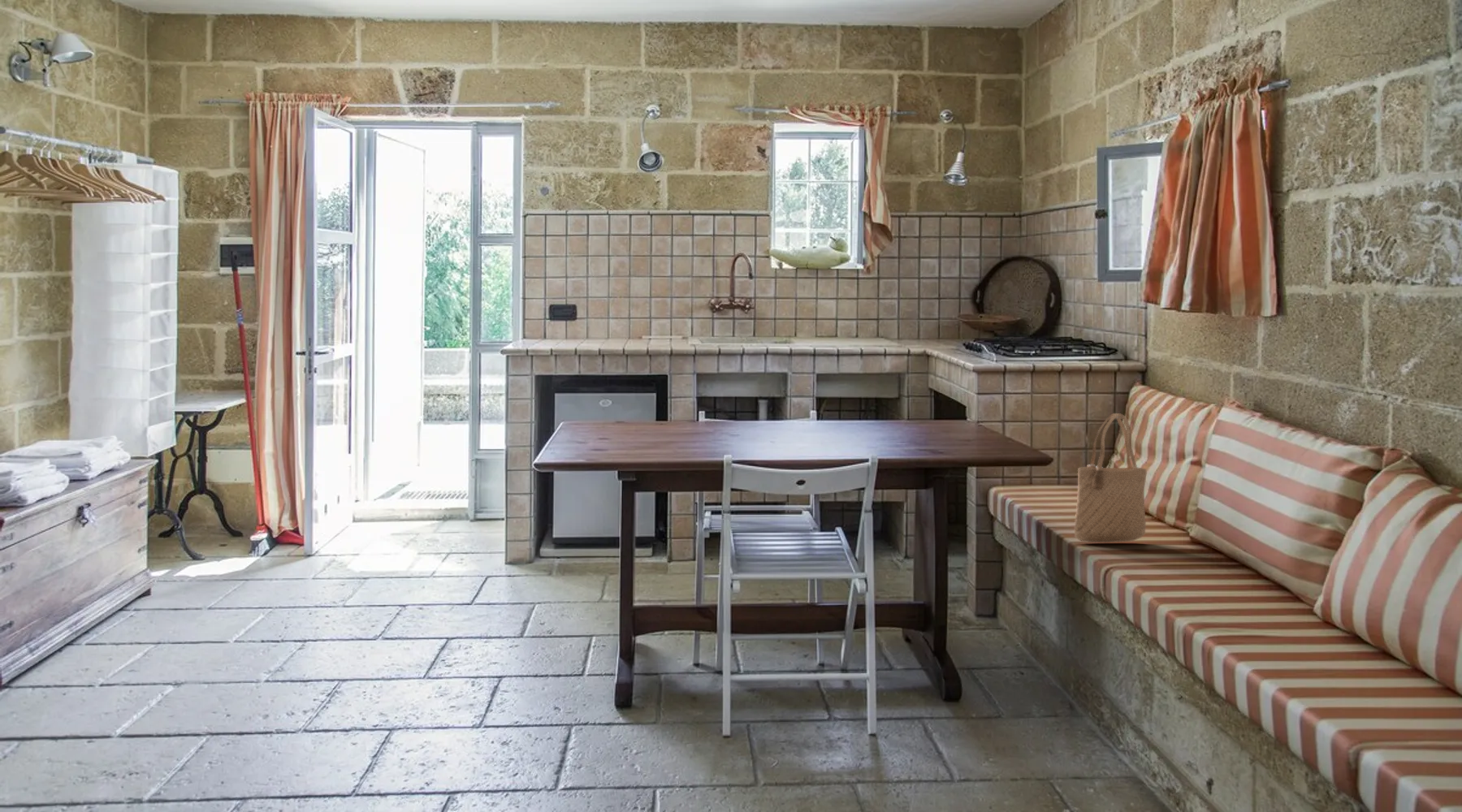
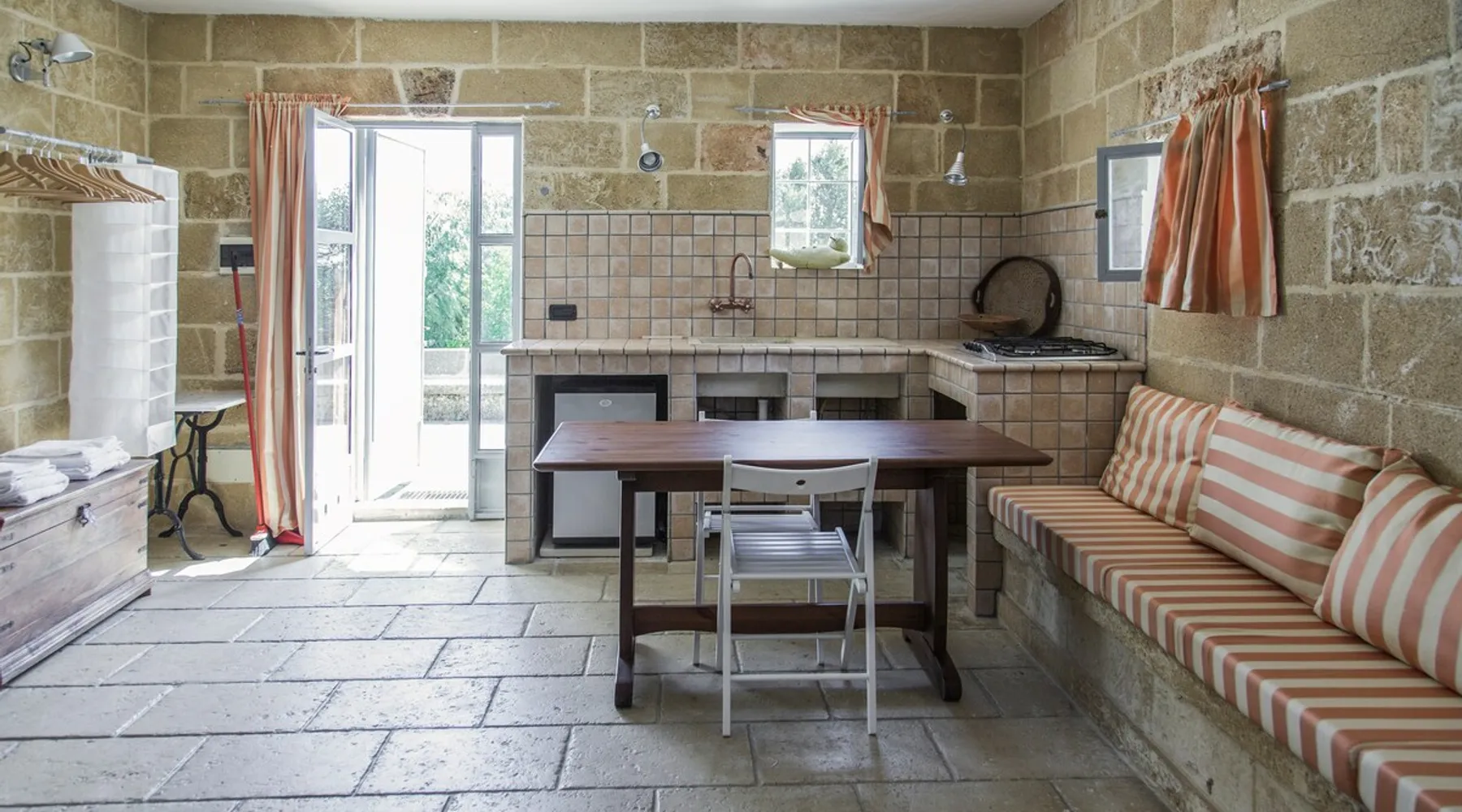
- tote bag [1074,412,1147,543]
